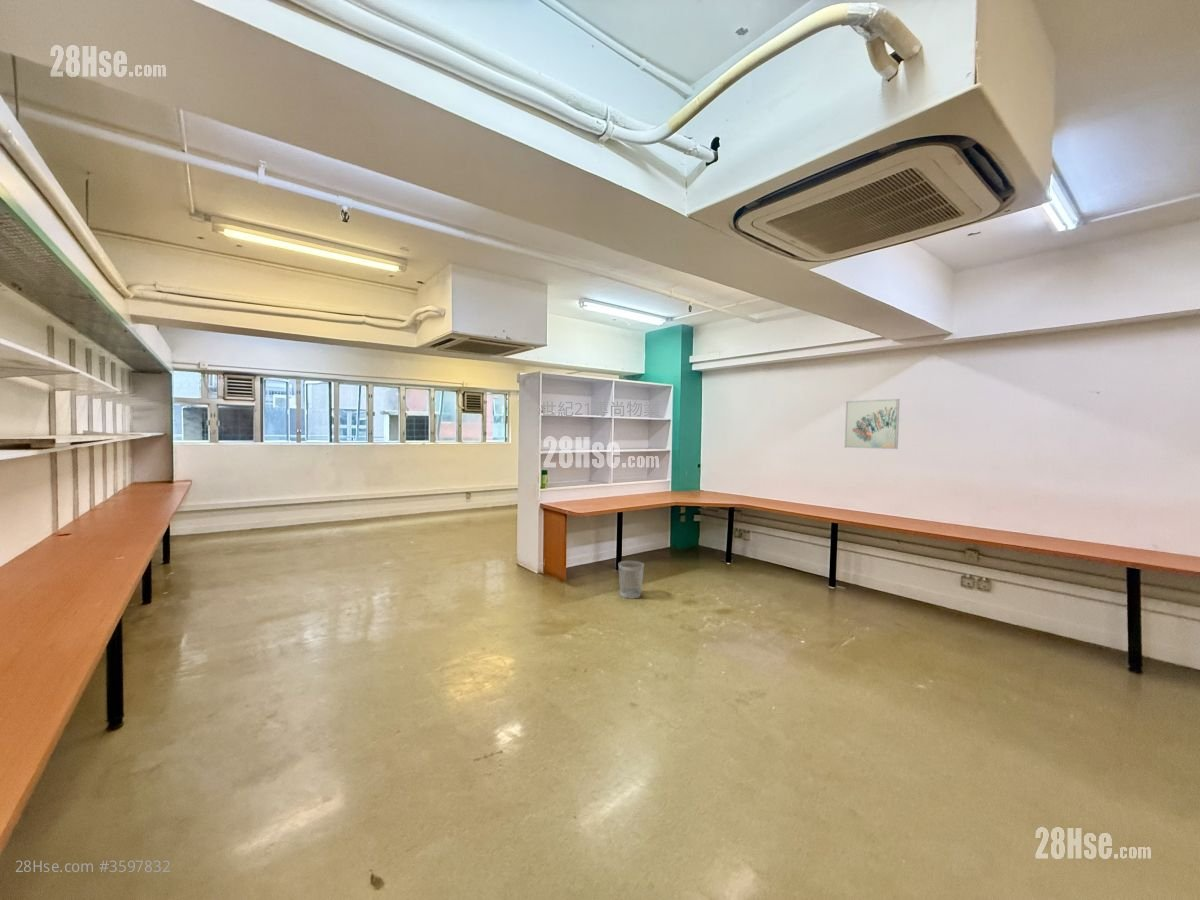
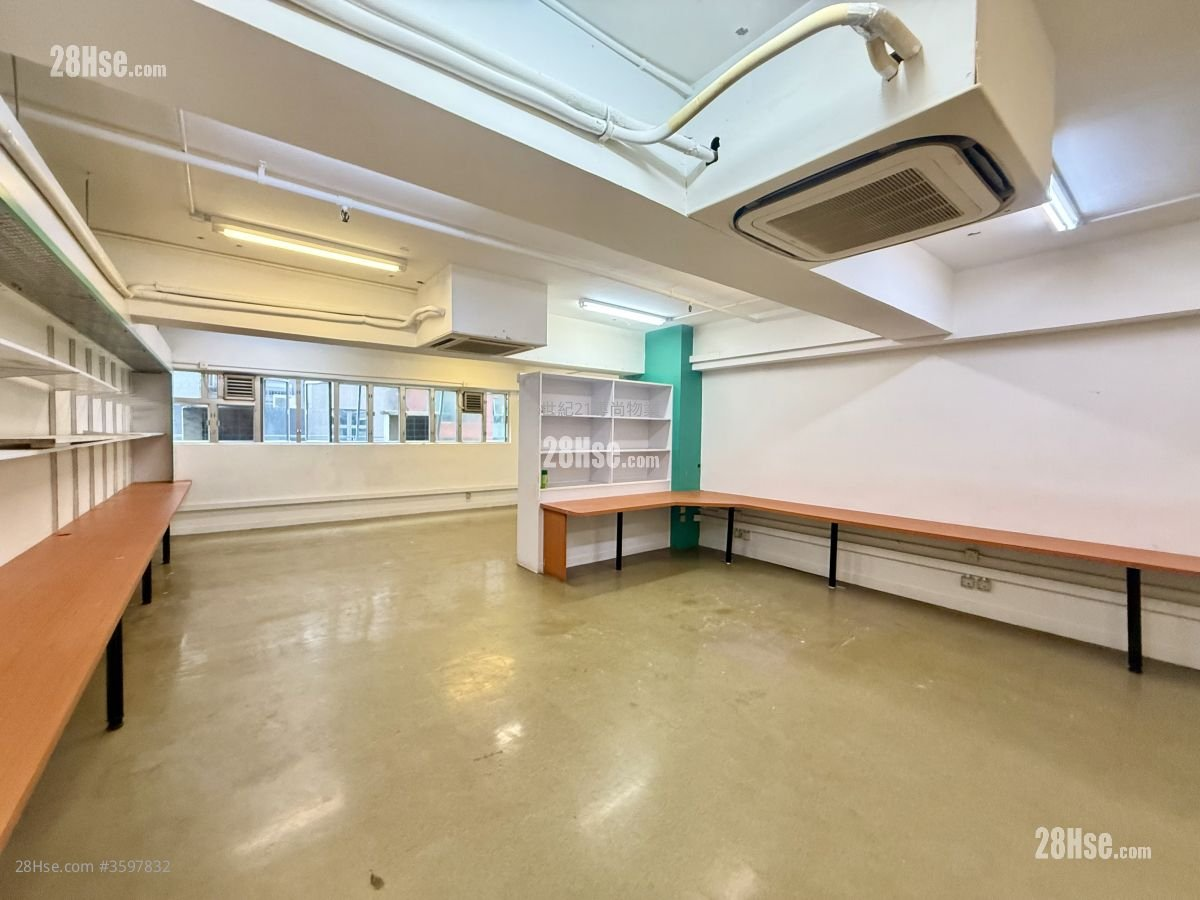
- wastebasket [618,560,645,600]
- wall art [844,398,901,450]
